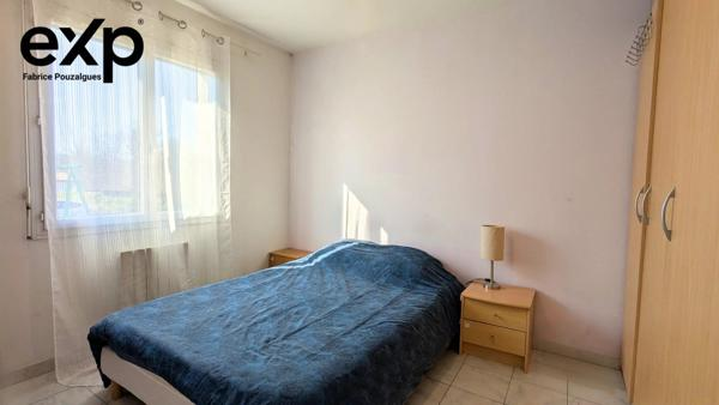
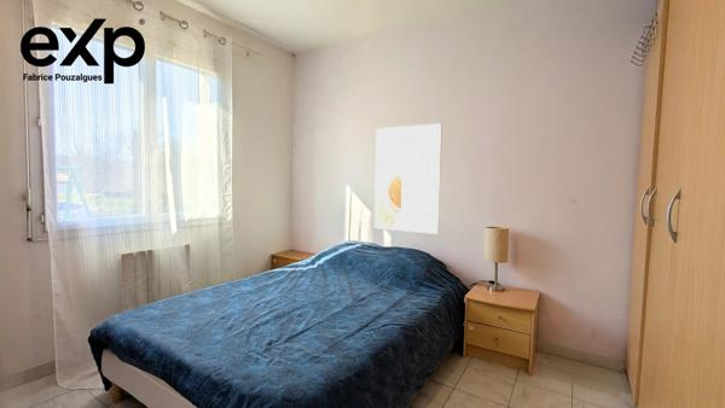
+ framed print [373,122,443,235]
